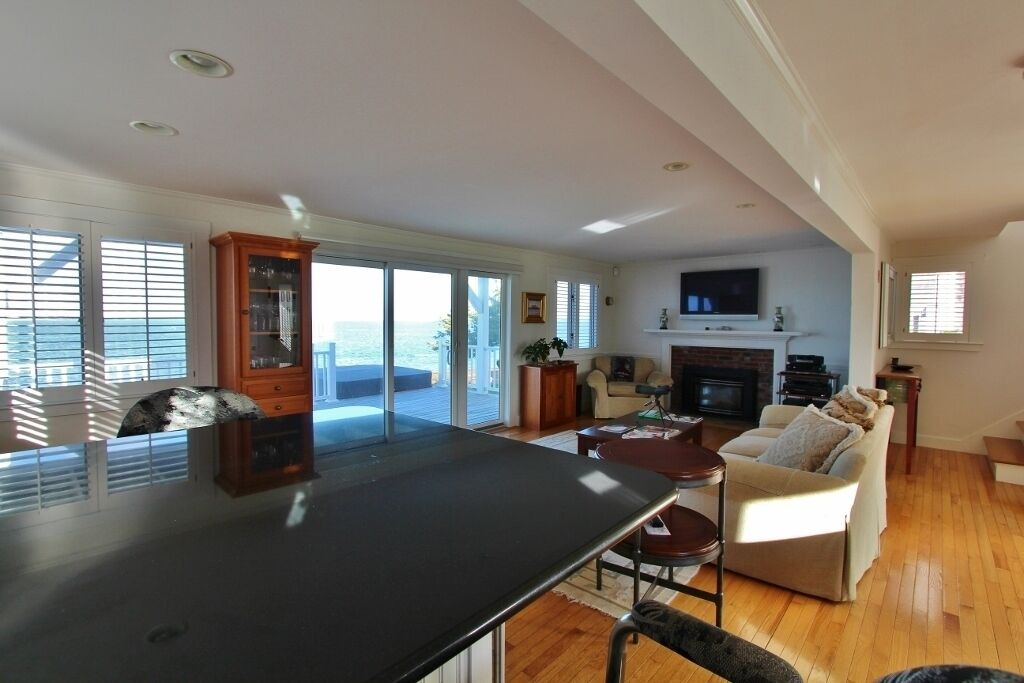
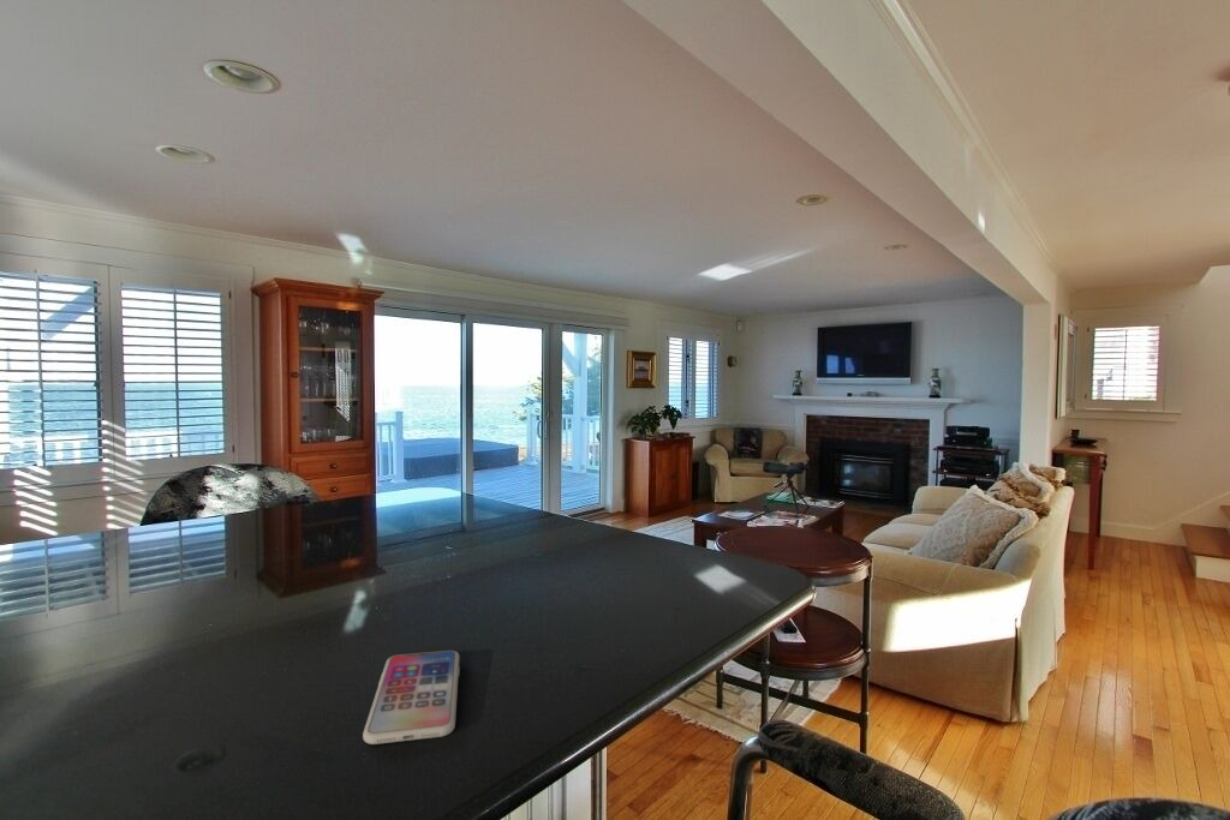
+ smartphone [362,650,461,746]
